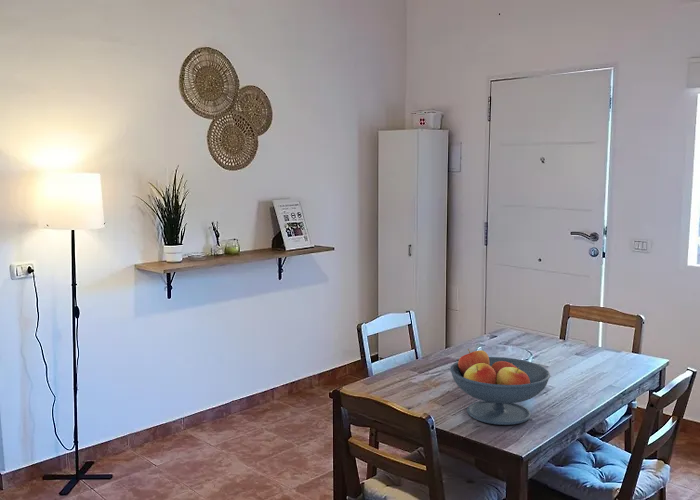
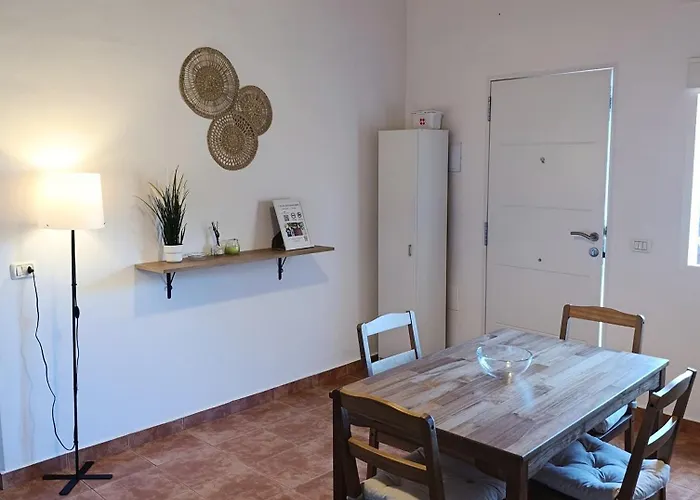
- fruit bowl [449,348,551,426]
